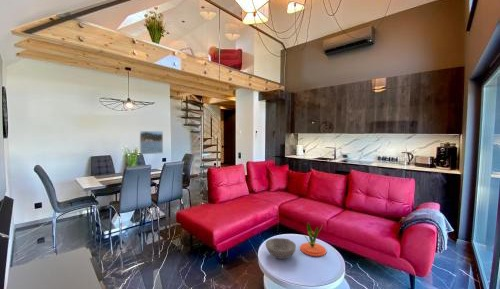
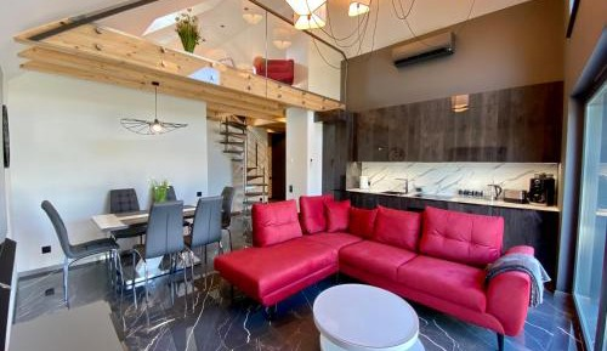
- plant [299,222,327,257]
- bowl [265,237,297,260]
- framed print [139,130,164,155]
